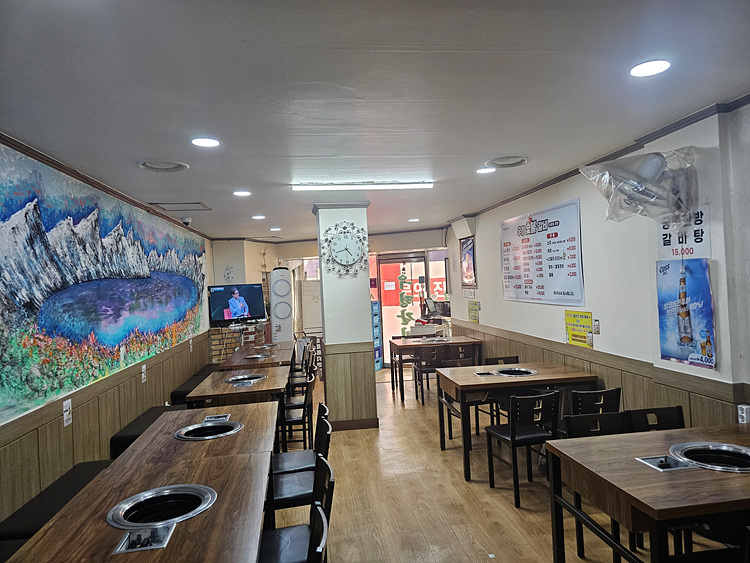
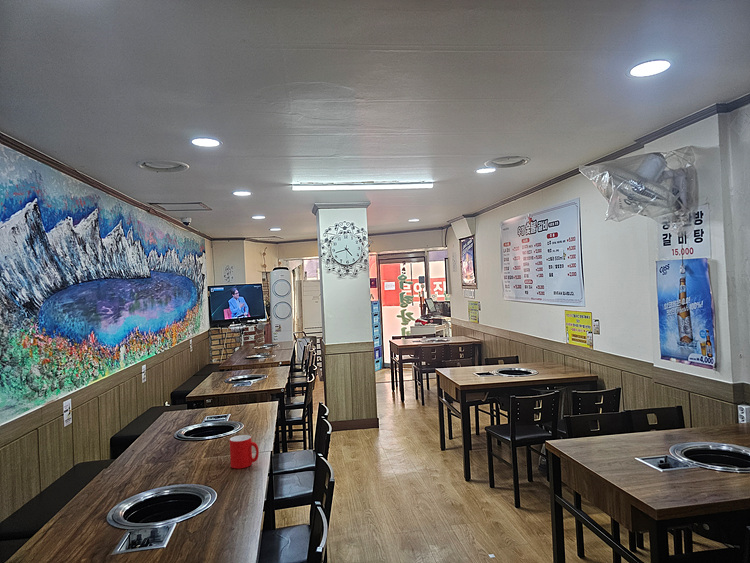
+ cup [229,434,260,470]
